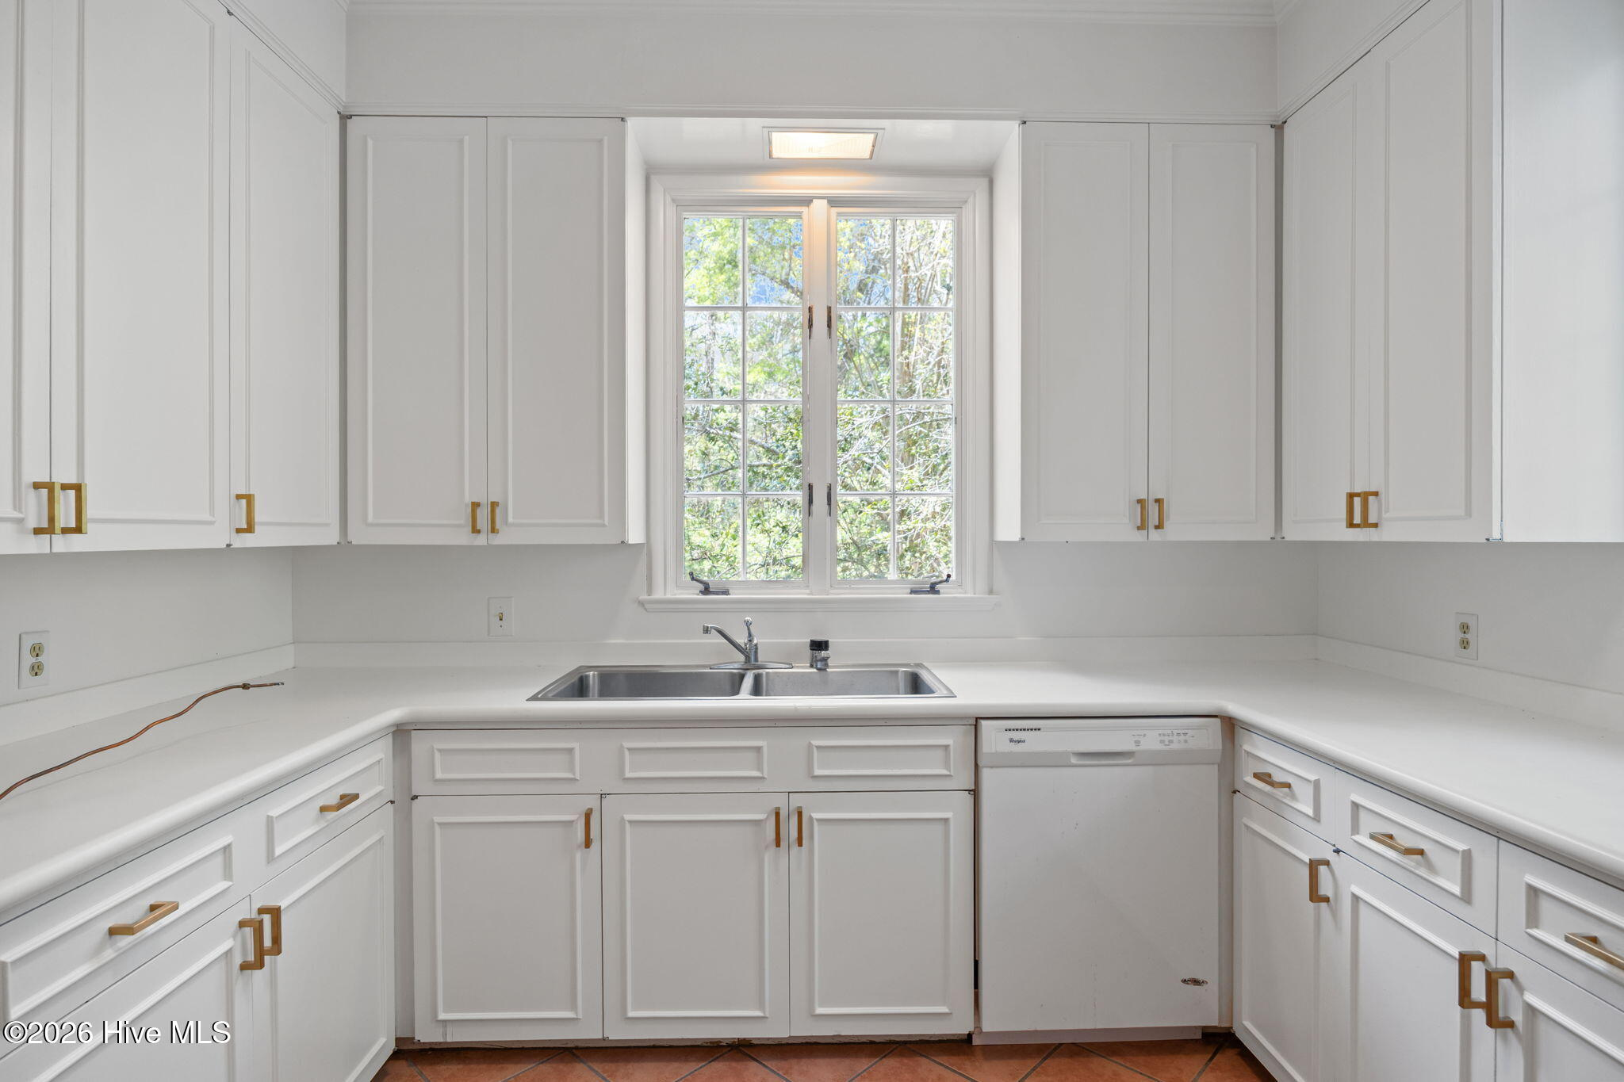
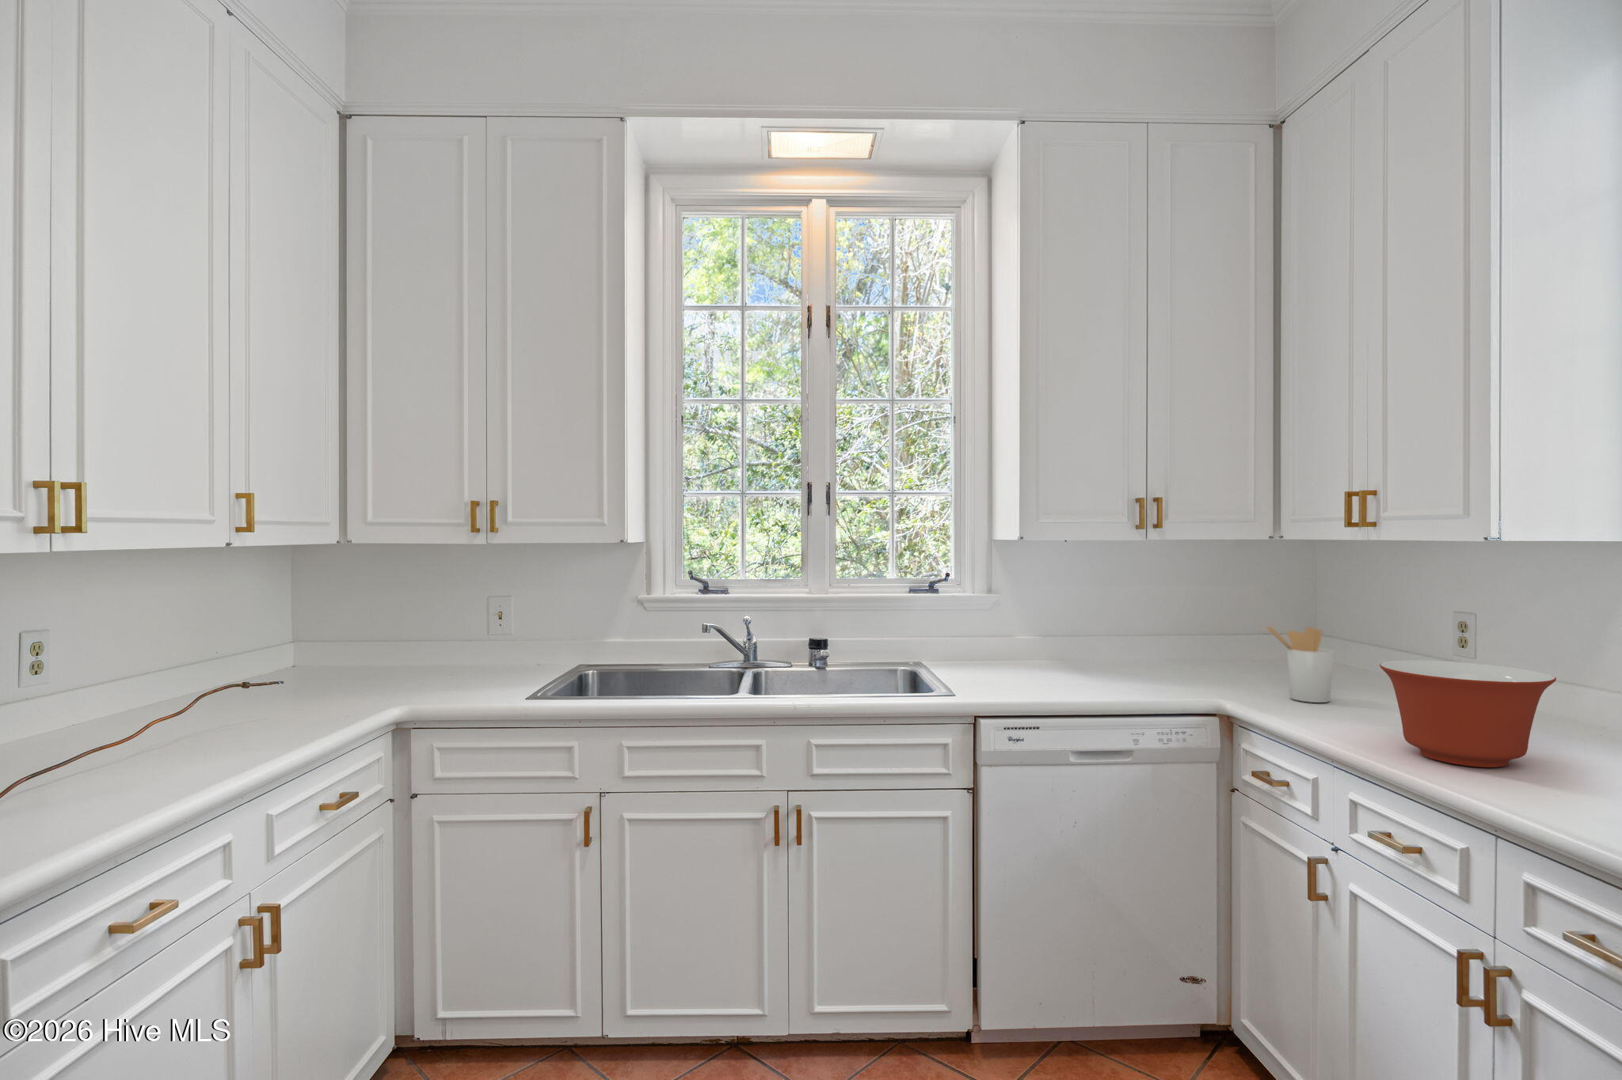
+ utensil holder [1265,626,1335,704]
+ mixing bowl [1378,659,1557,768]
